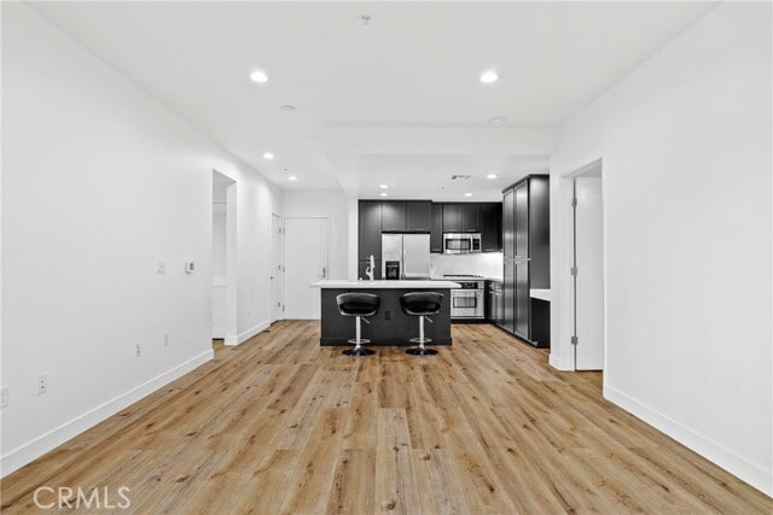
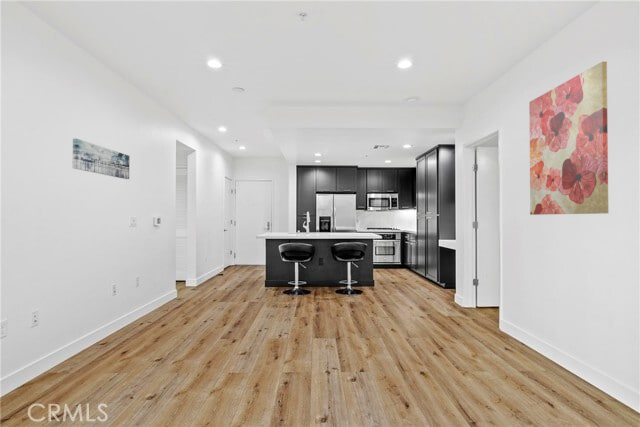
+ wall art [528,61,609,216]
+ wall art [71,138,130,180]
